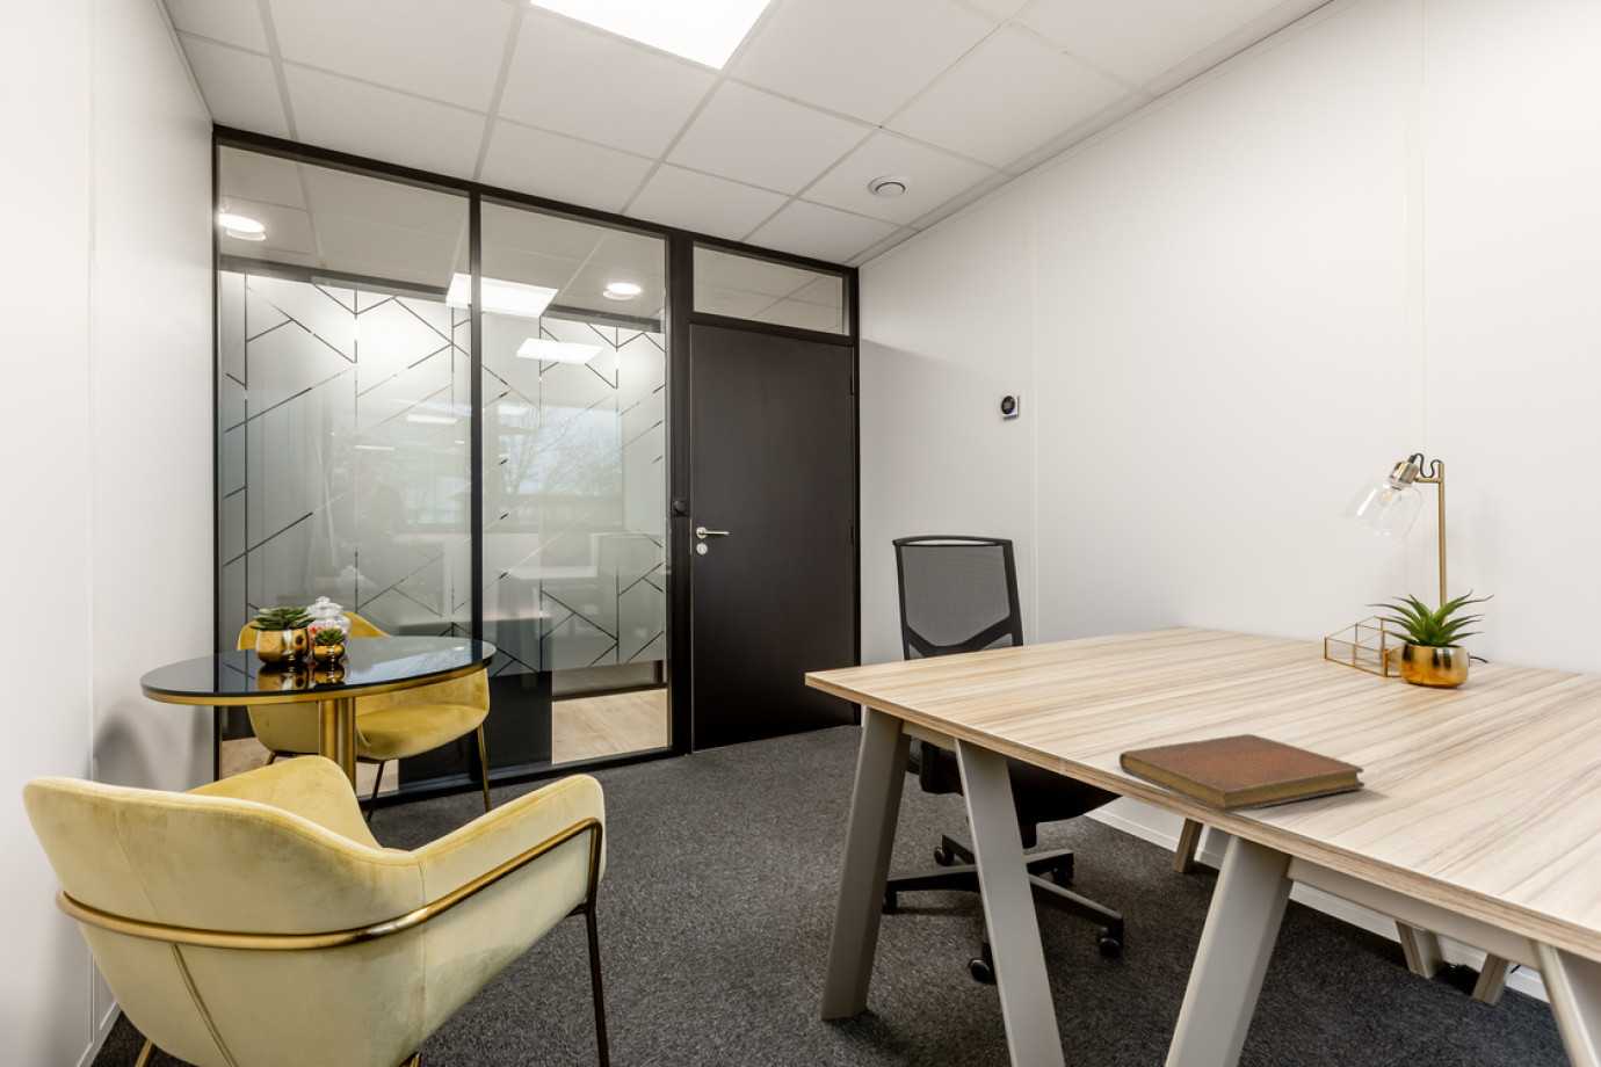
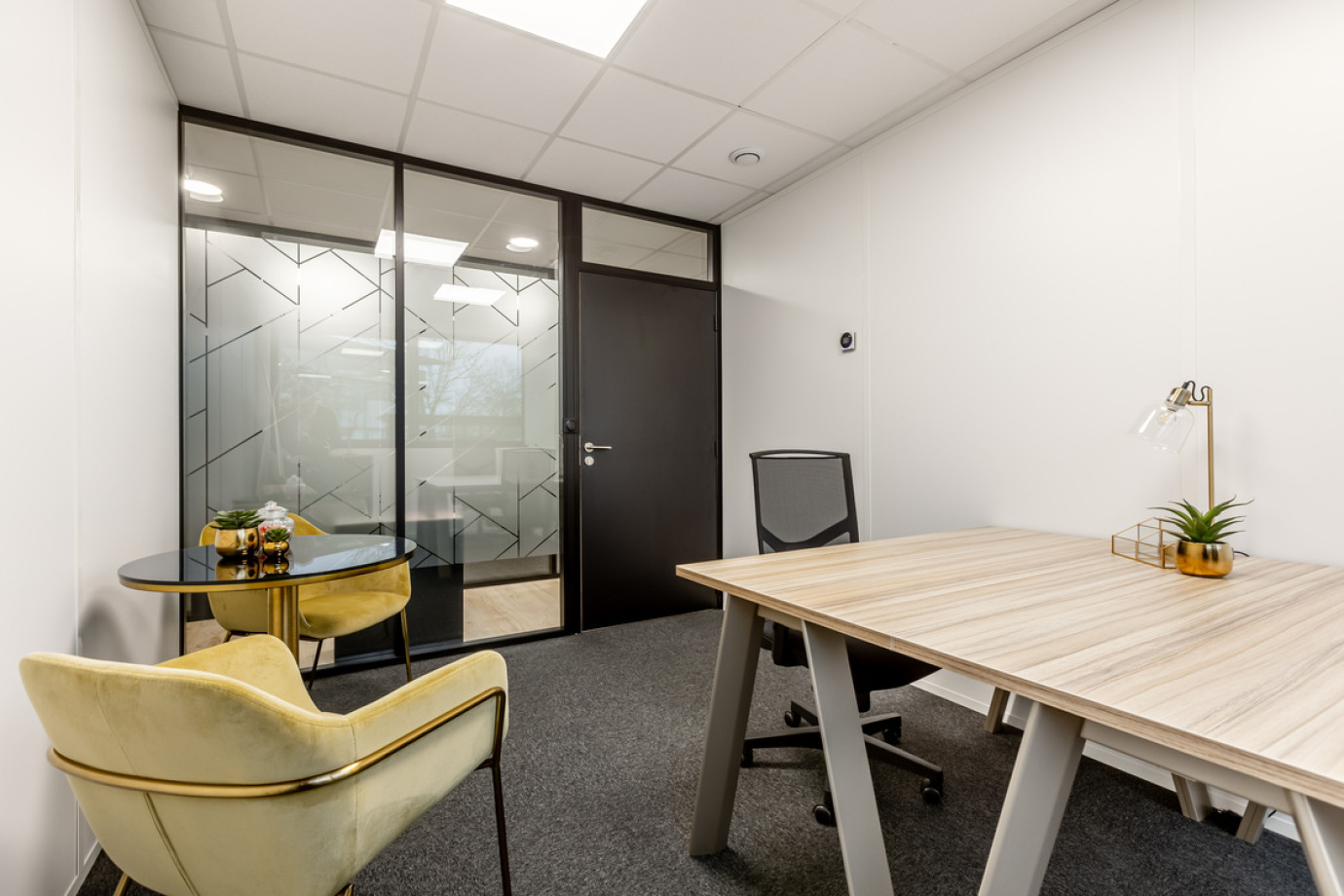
- notebook [1119,734,1365,815]
